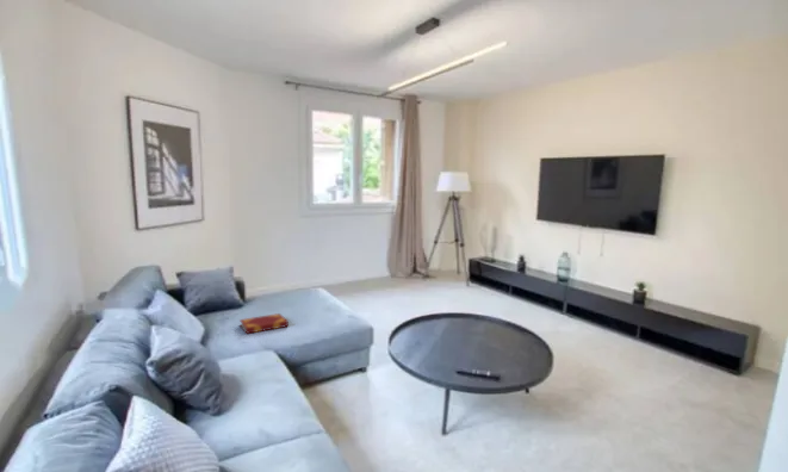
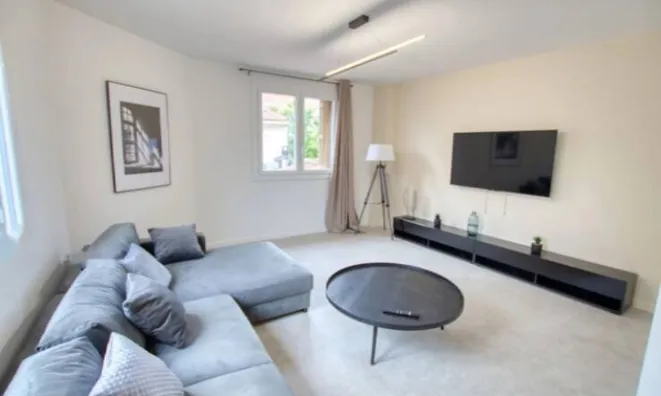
- hardback book [238,312,290,335]
